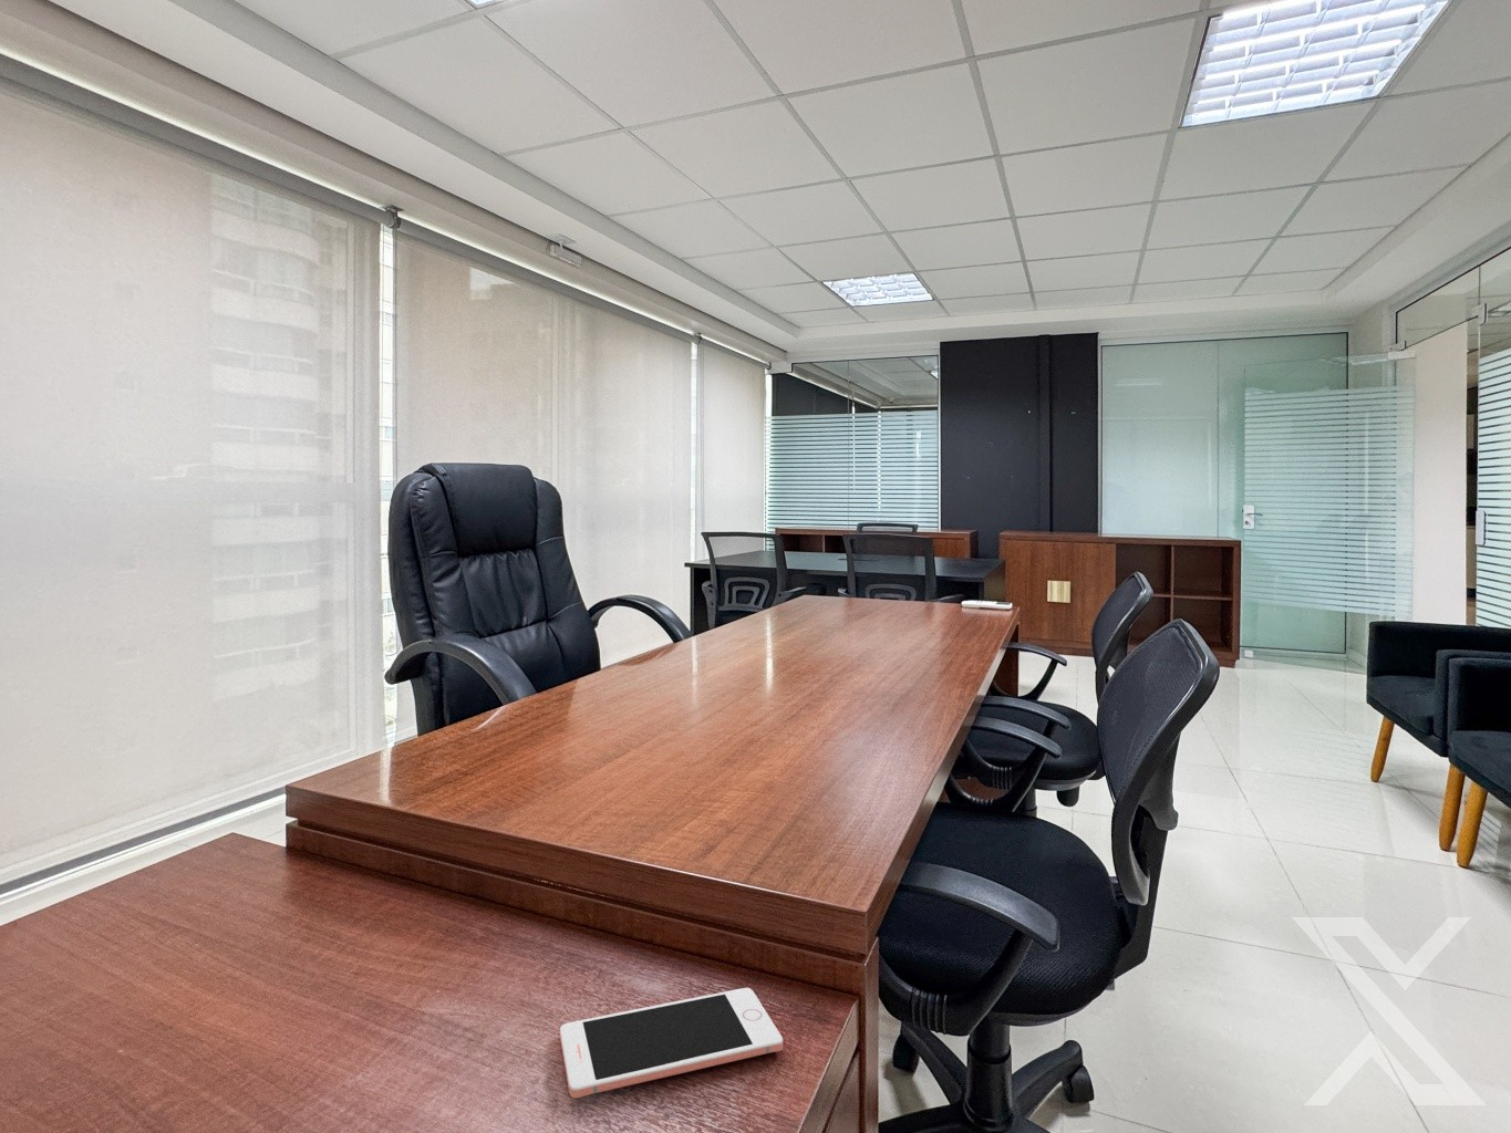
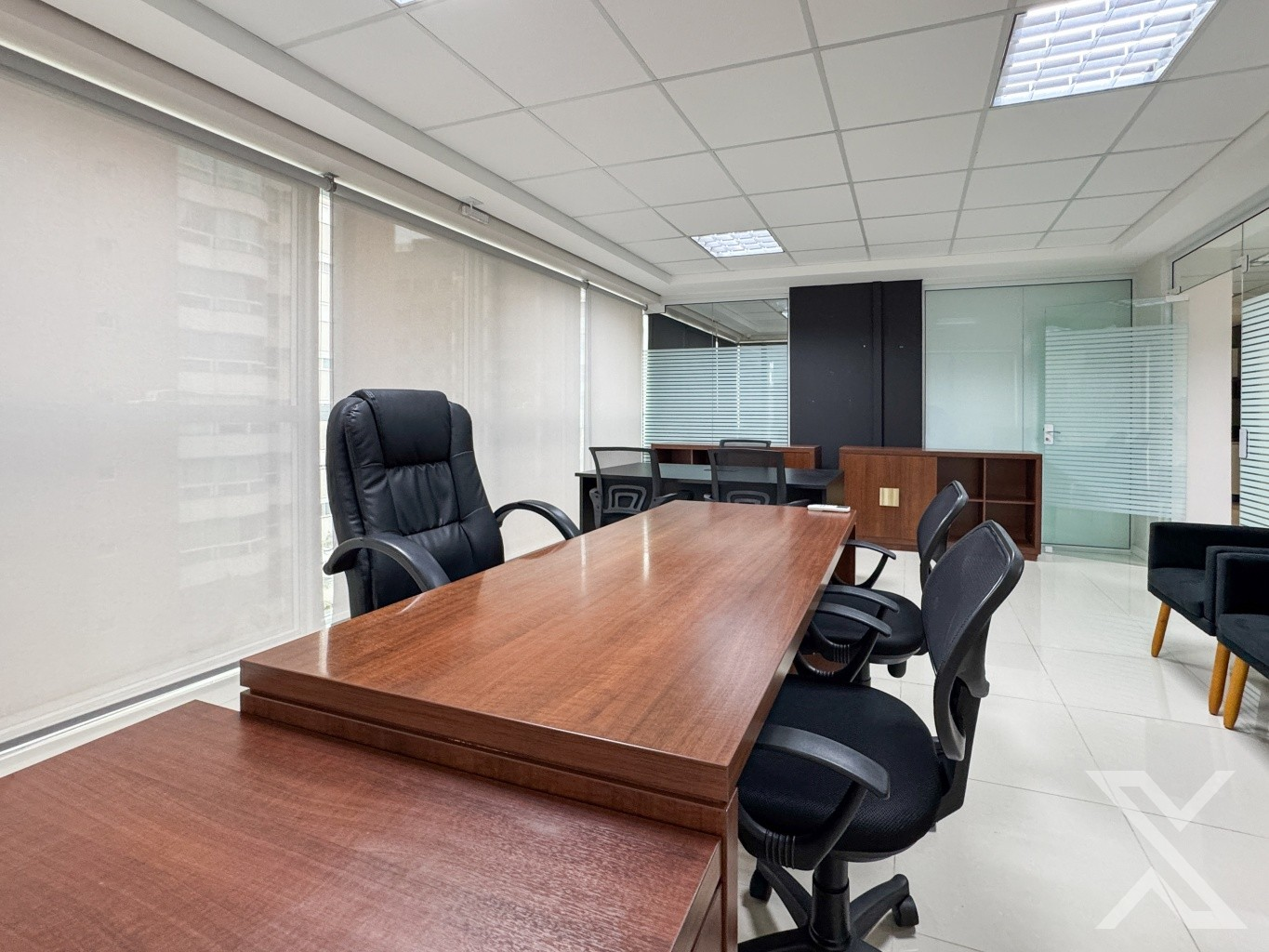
- cell phone [558,987,783,1098]
